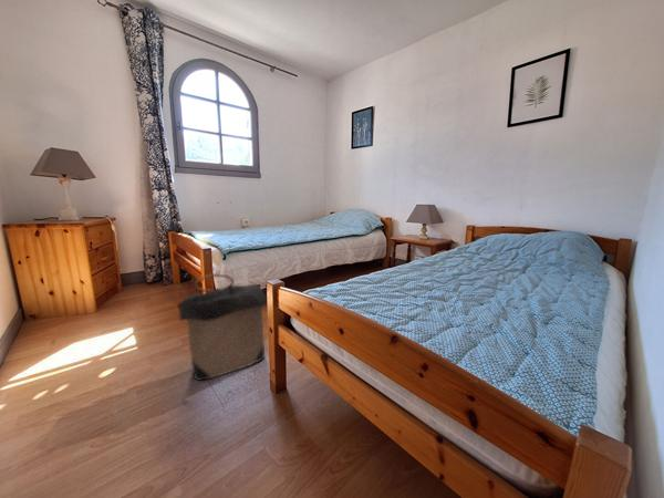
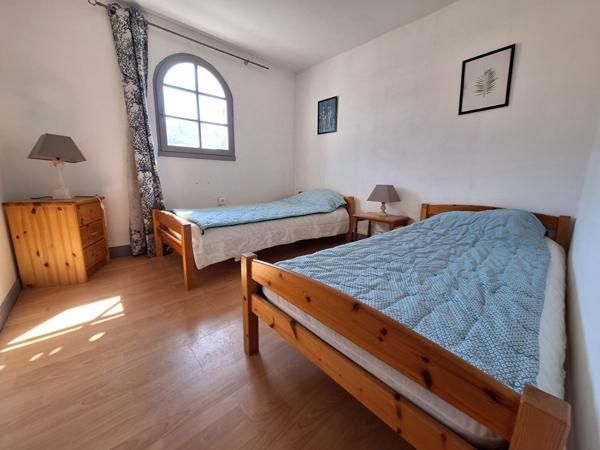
- laundry hamper [176,273,268,382]
